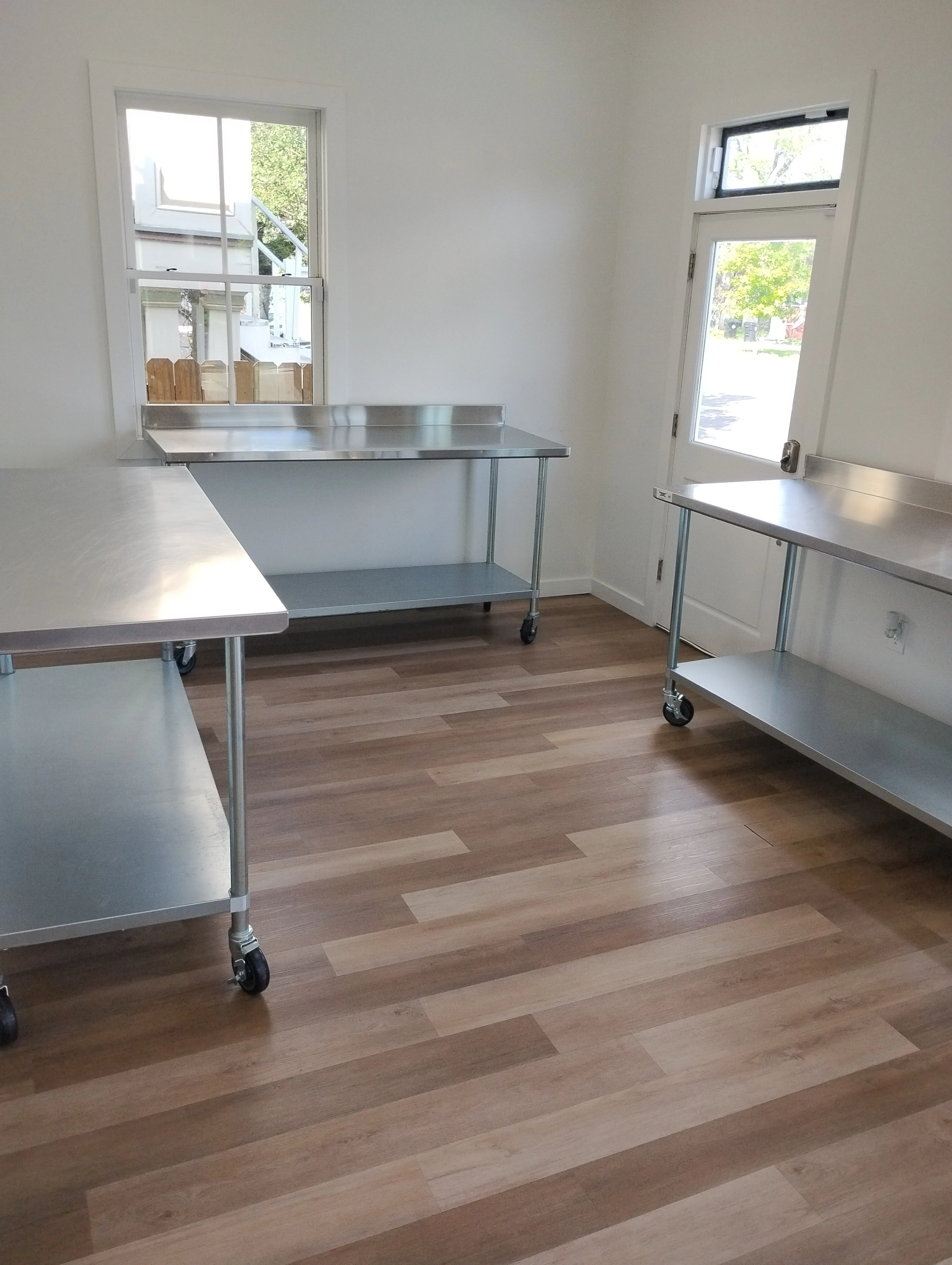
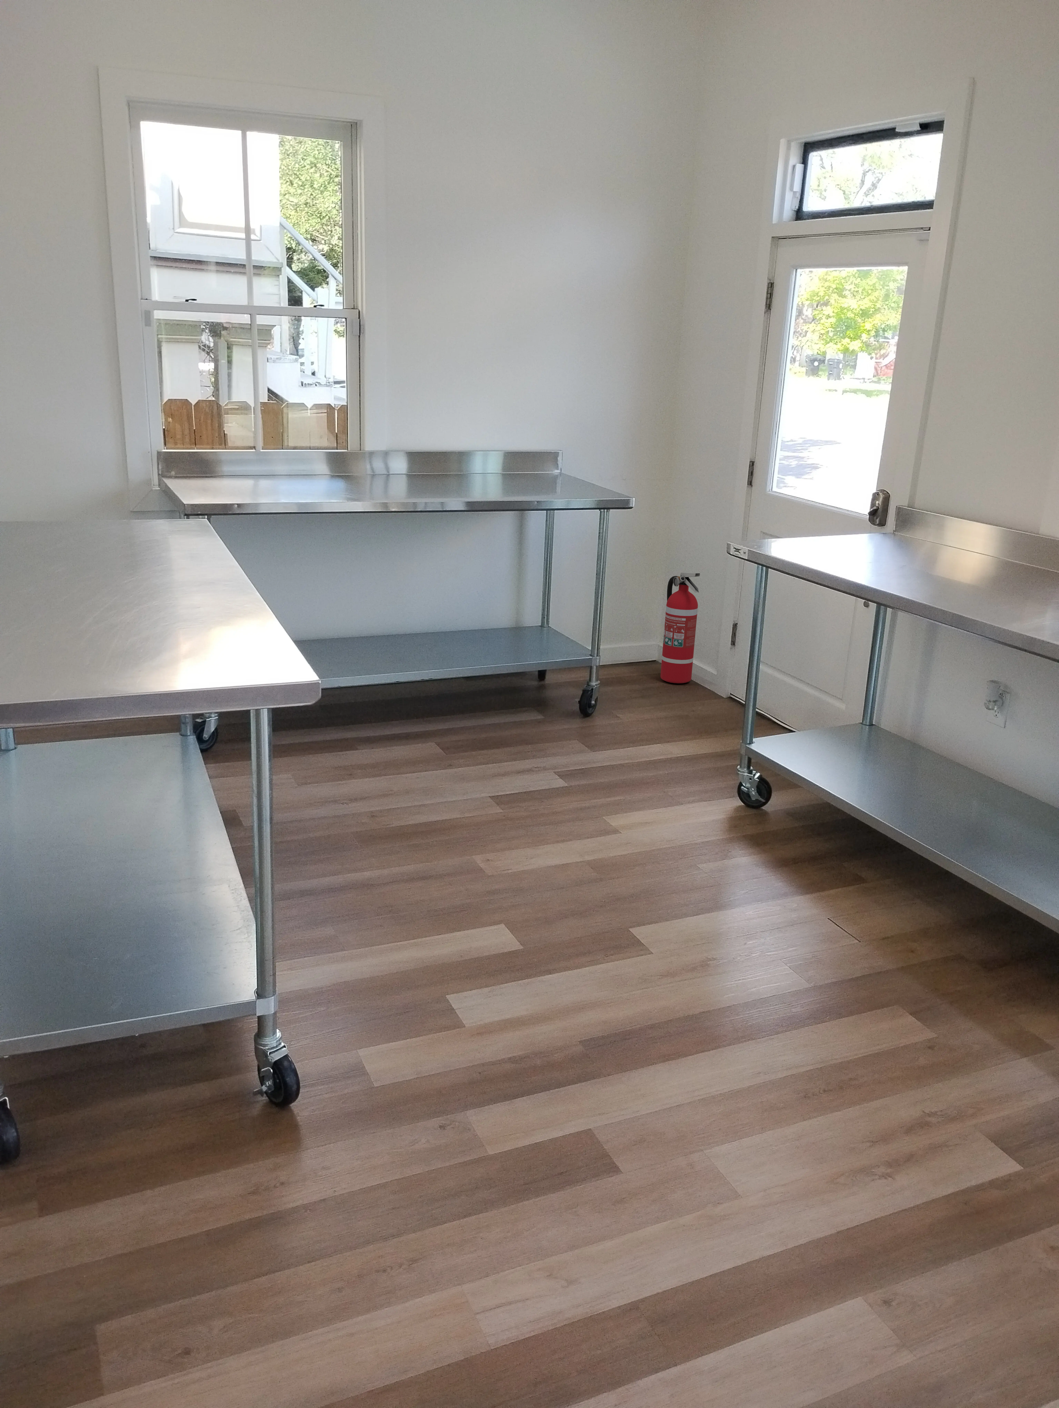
+ fire extinguisher [660,572,701,683]
